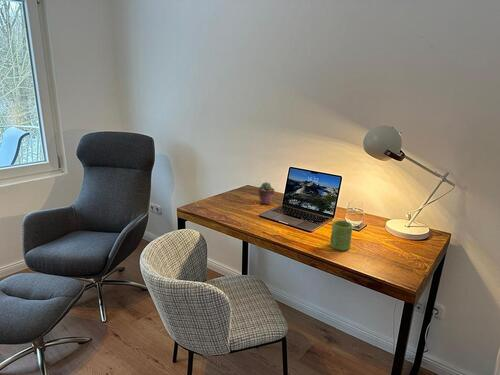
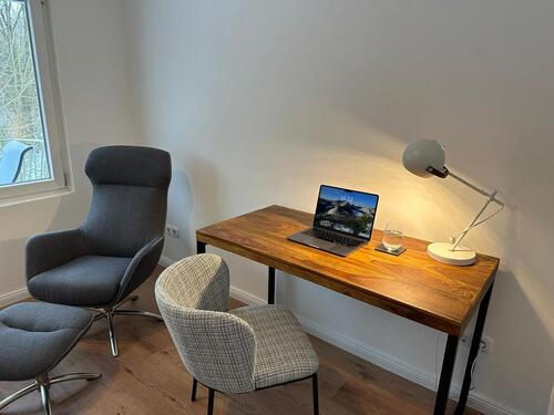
- potted succulent [257,181,275,206]
- mug [329,220,354,252]
